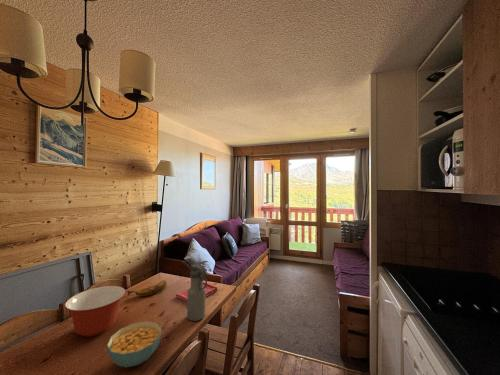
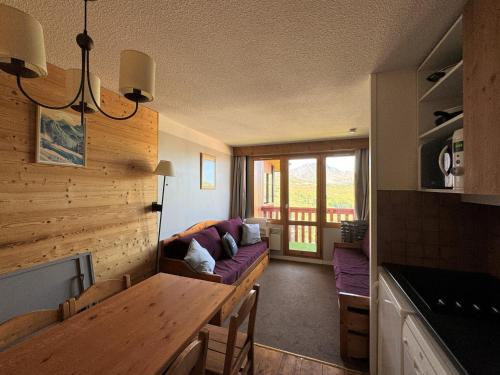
- mixing bowl [64,285,126,337]
- cereal bowl [106,320,163,368]
- banana [126,279,168,297]
- dish towel [174,281,218,303]
- water bottle [186,263,208,322]
